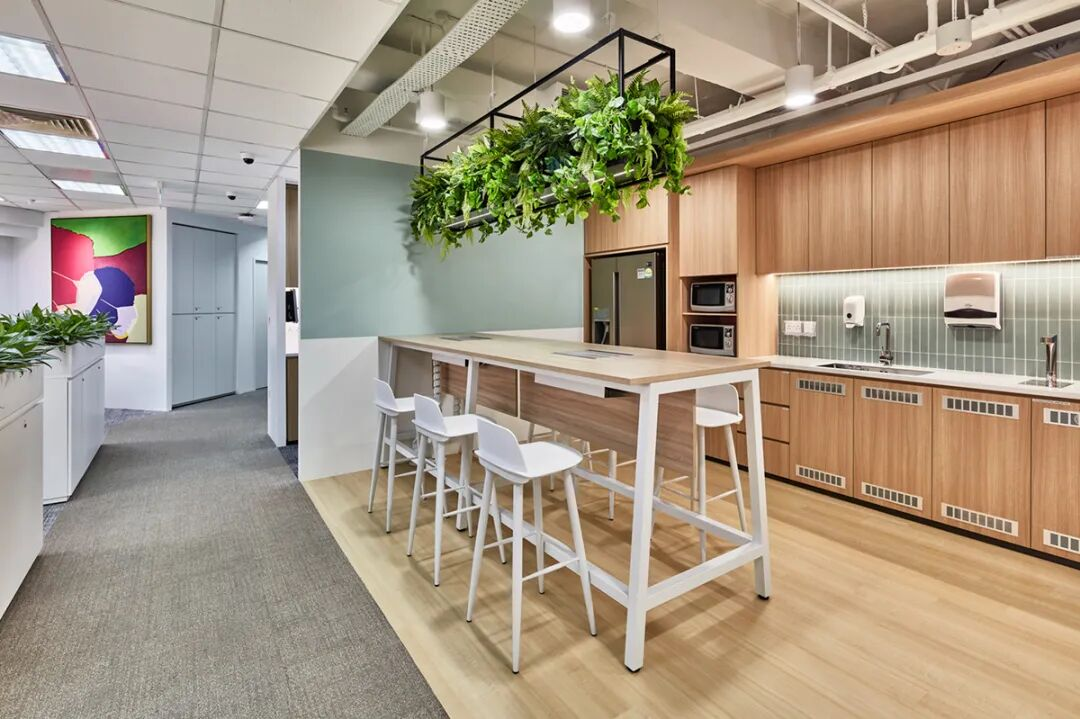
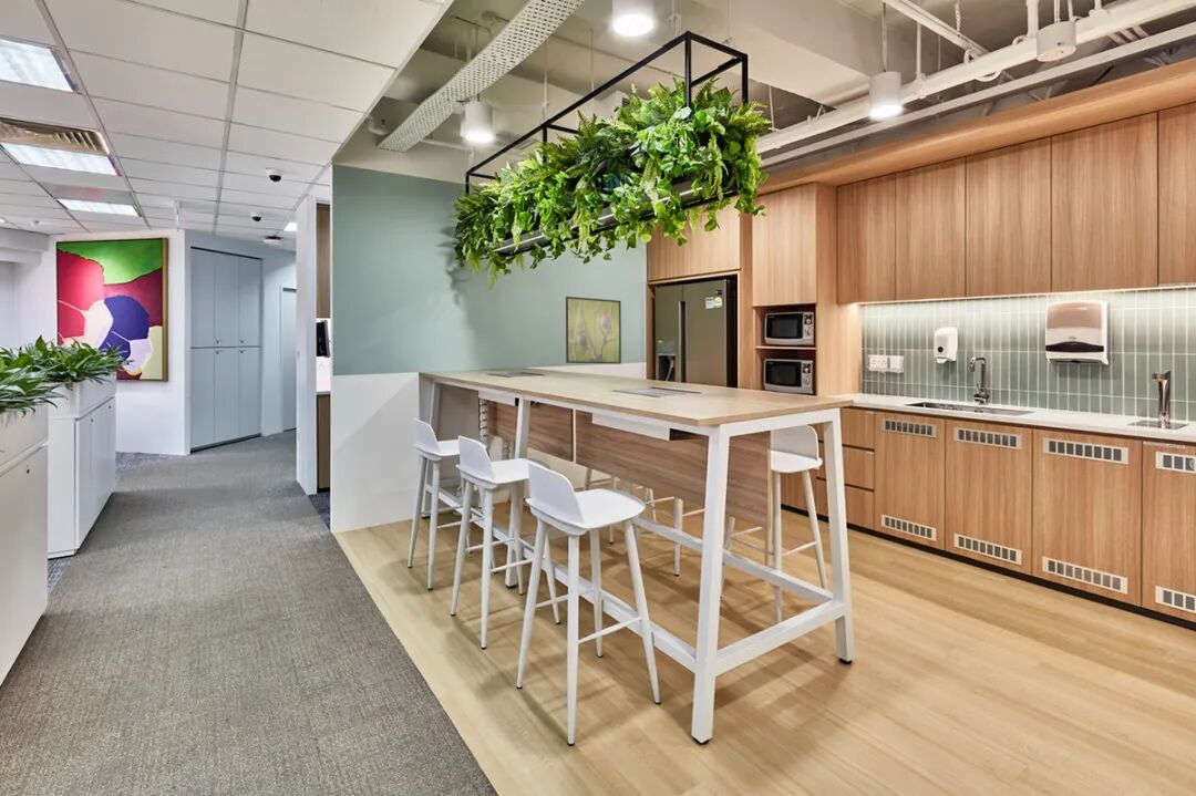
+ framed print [565,296,622,365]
